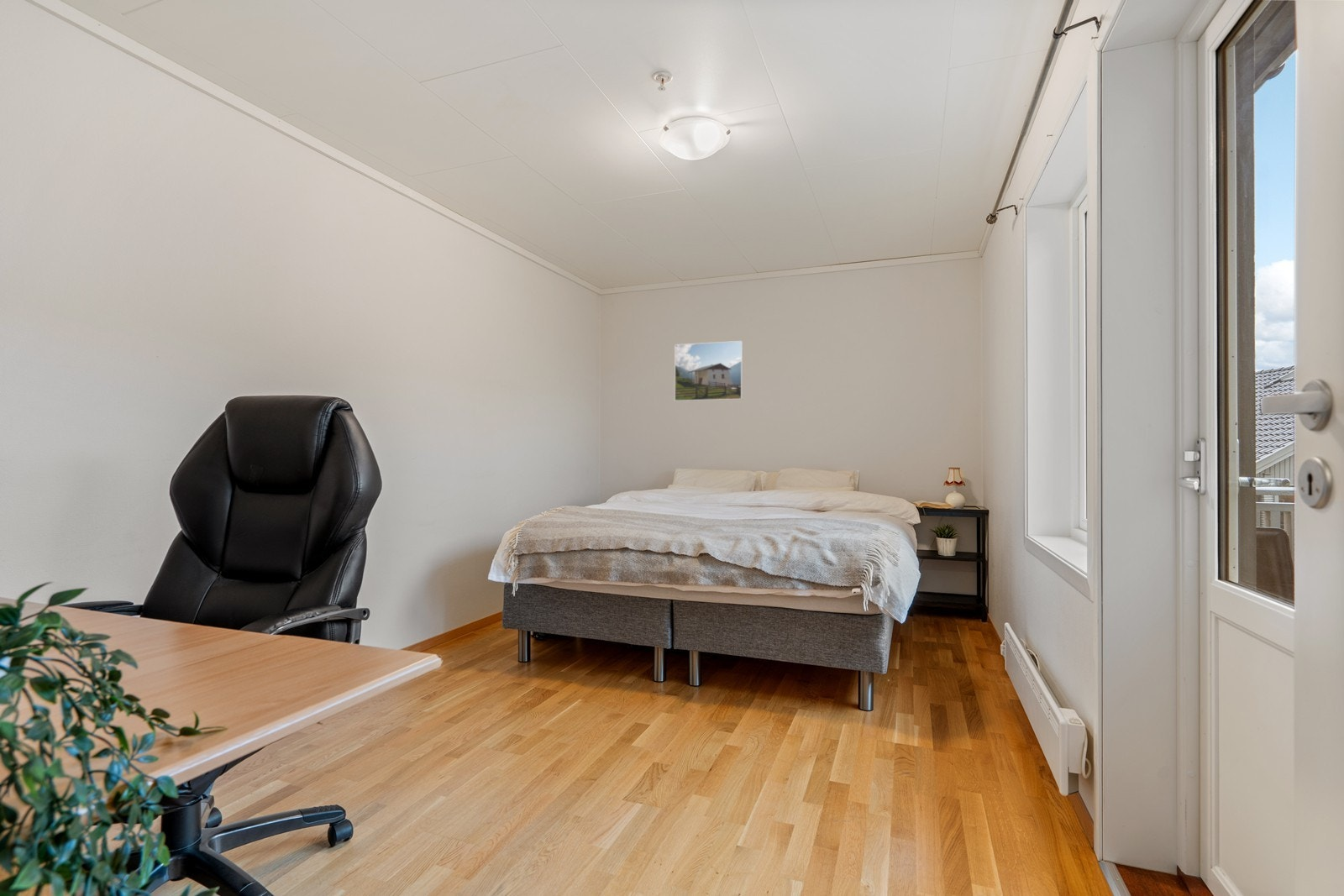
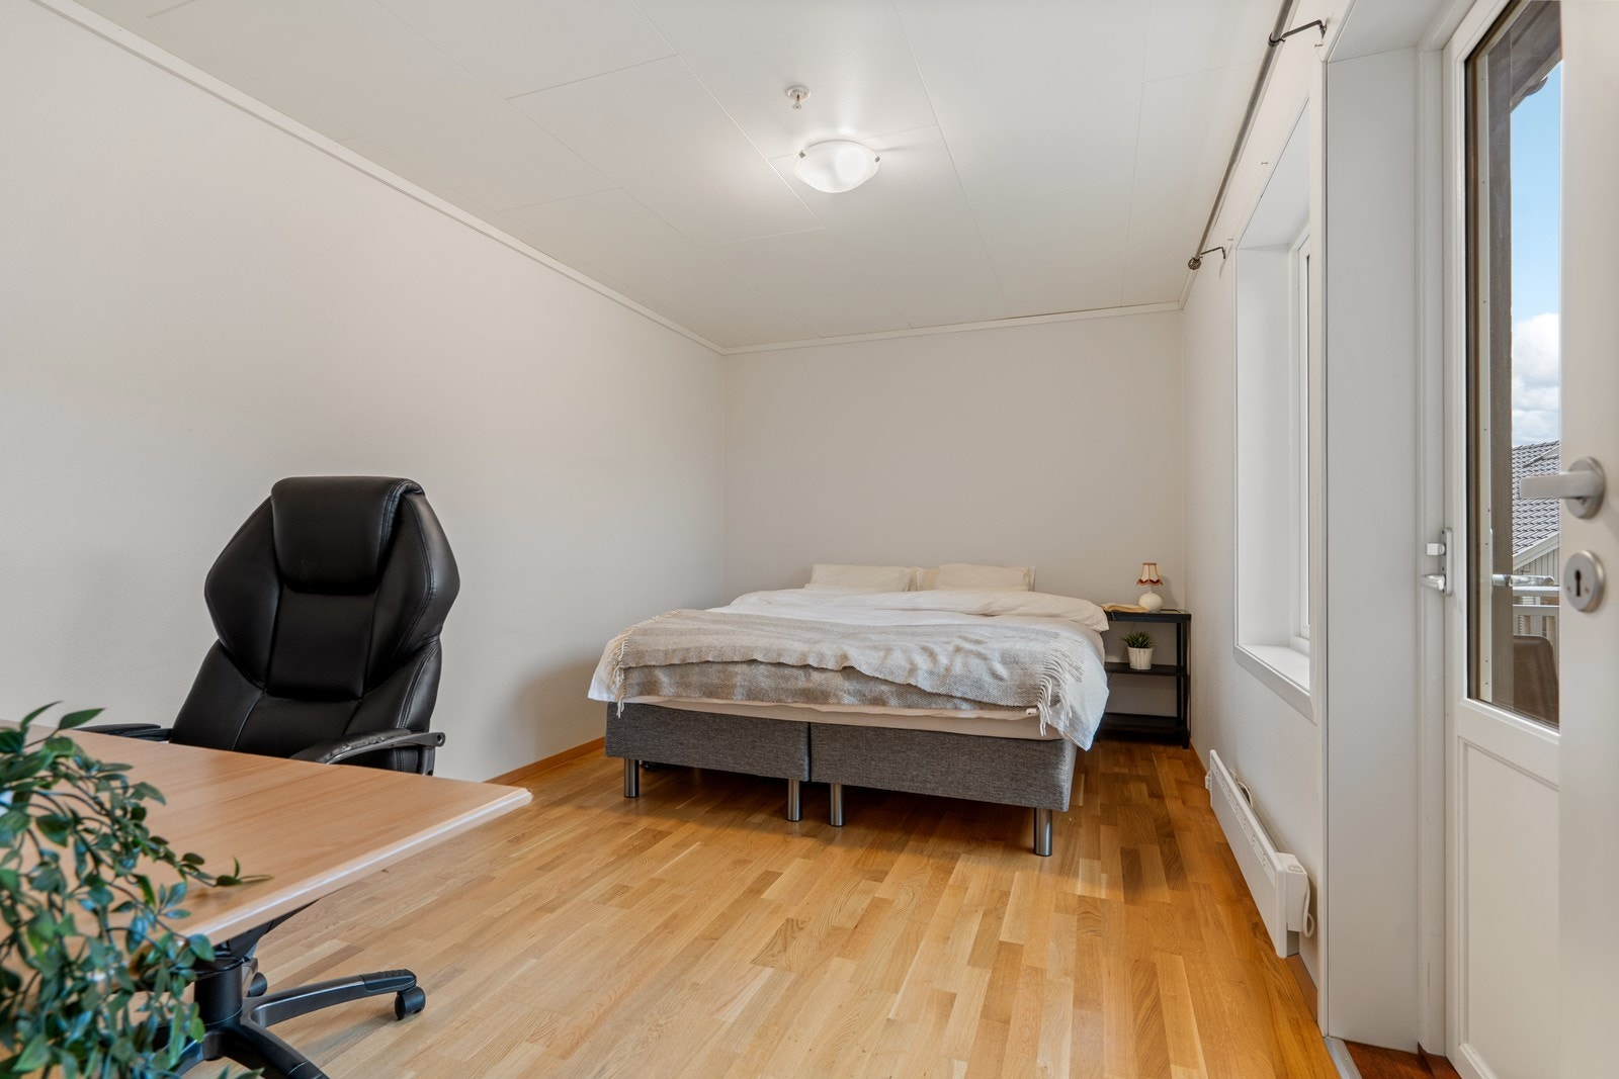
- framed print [674,340,743,402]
